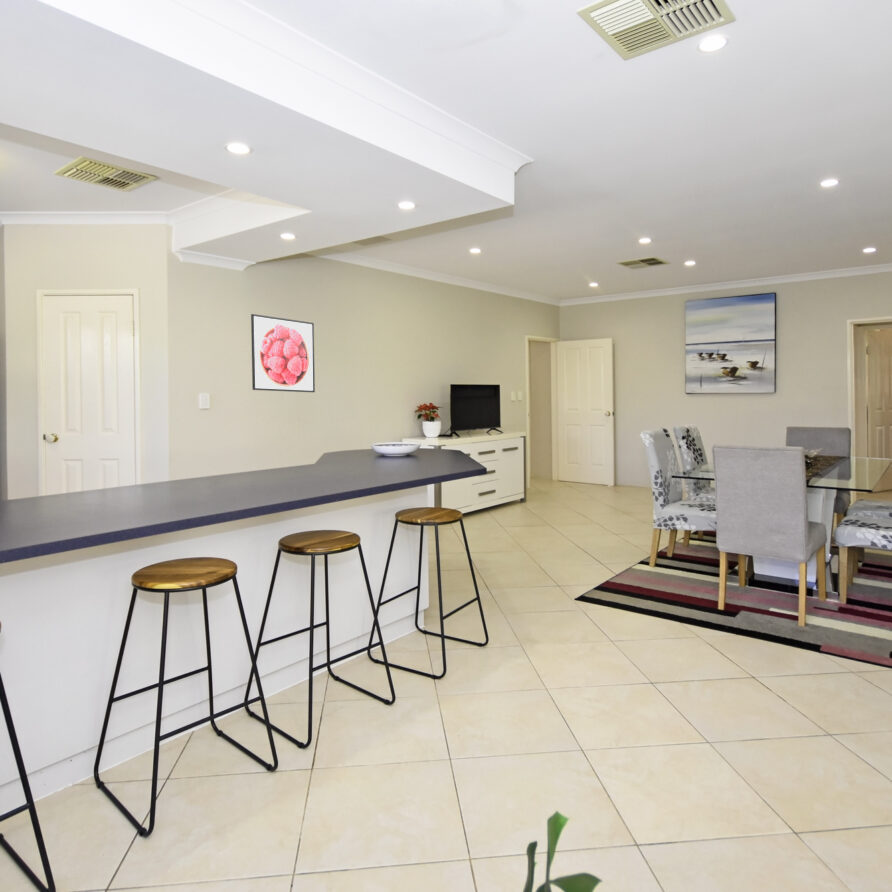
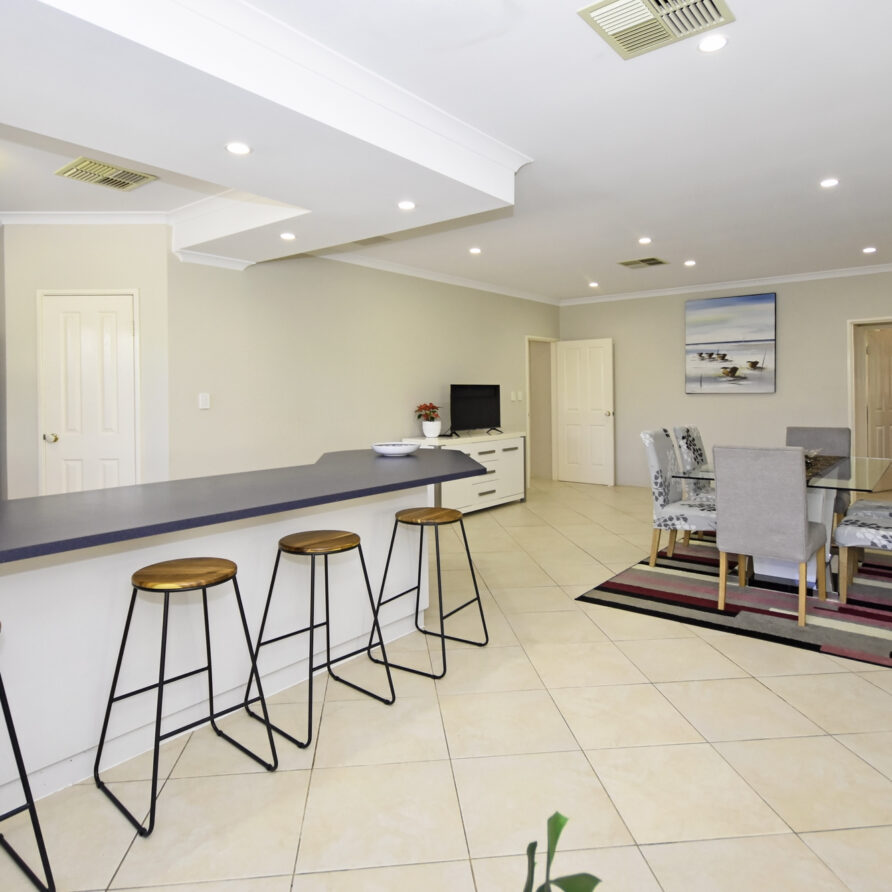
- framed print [250,313,316,393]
